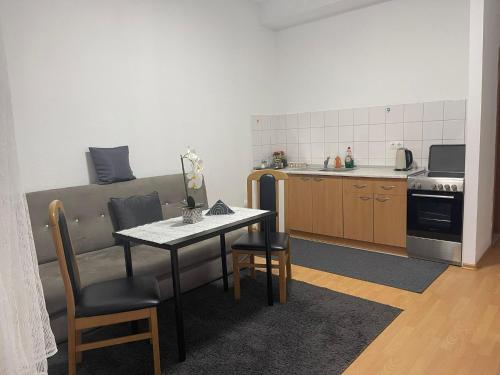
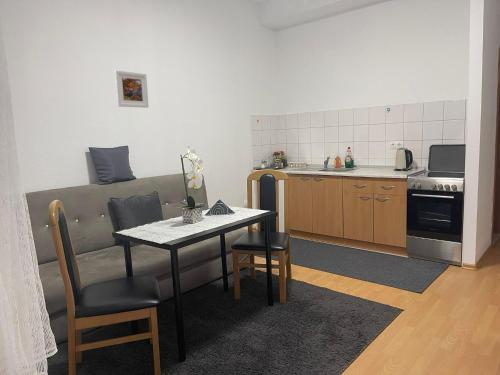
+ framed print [114,69,150,109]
